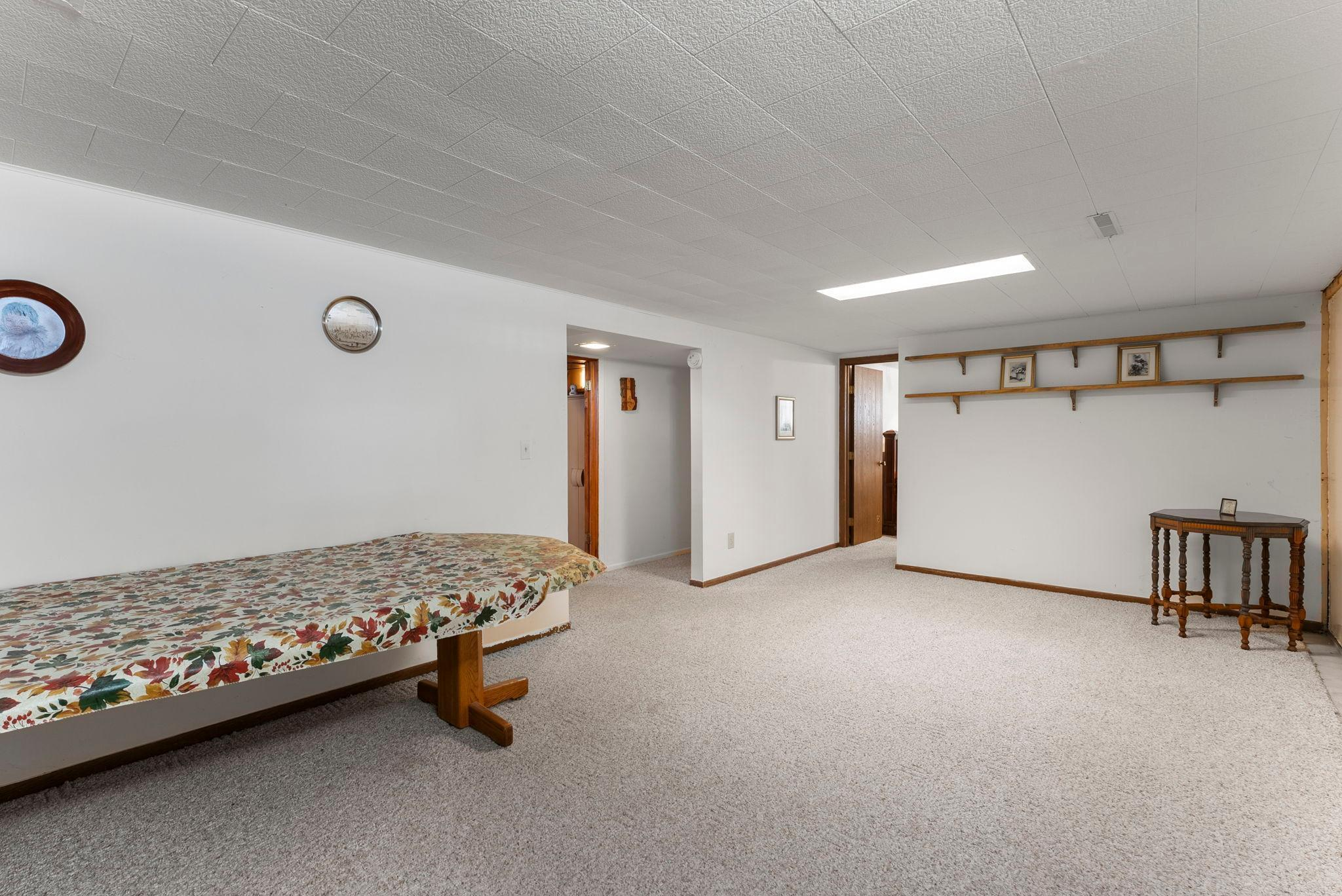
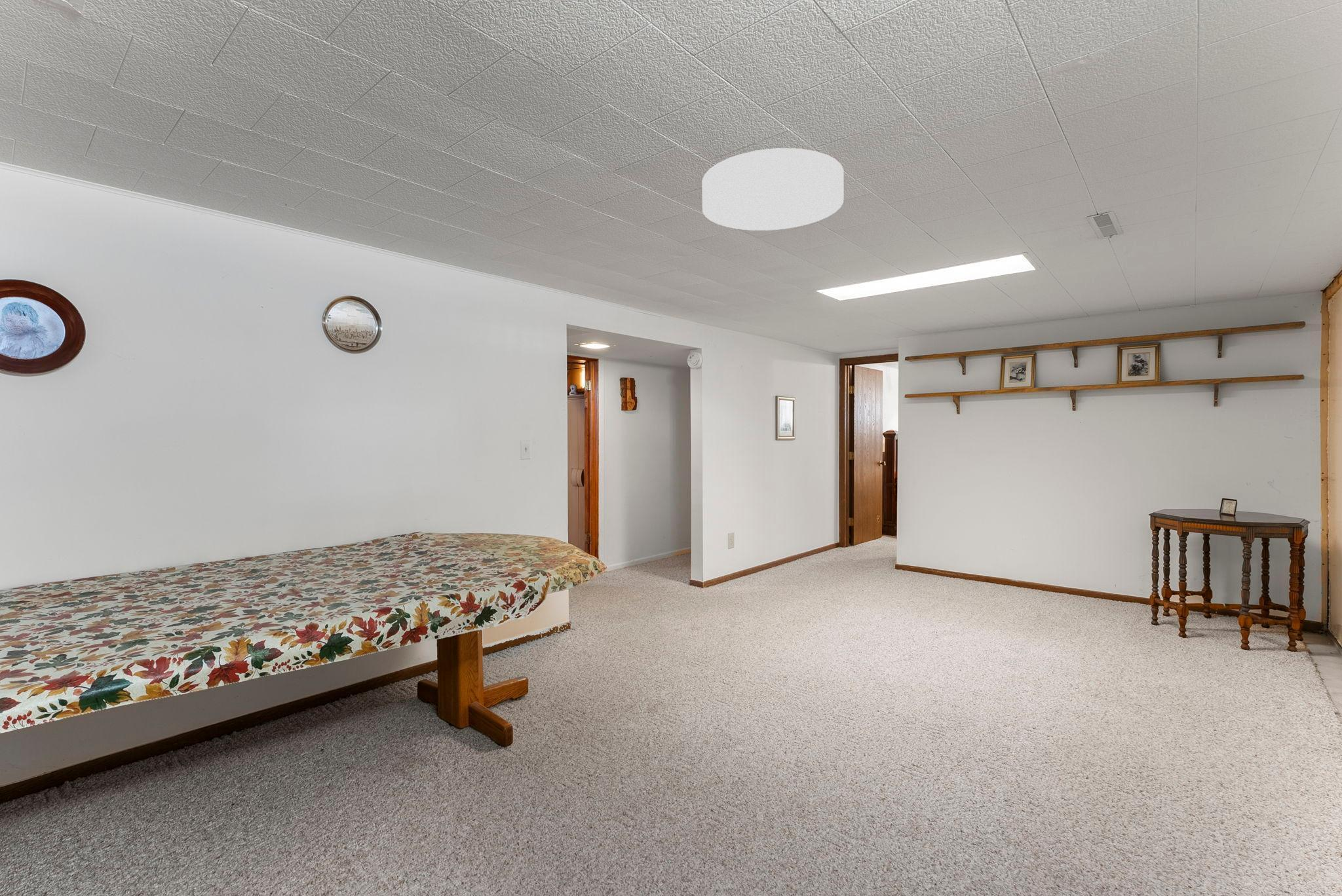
+ ceiling light [702,147,844,231]
